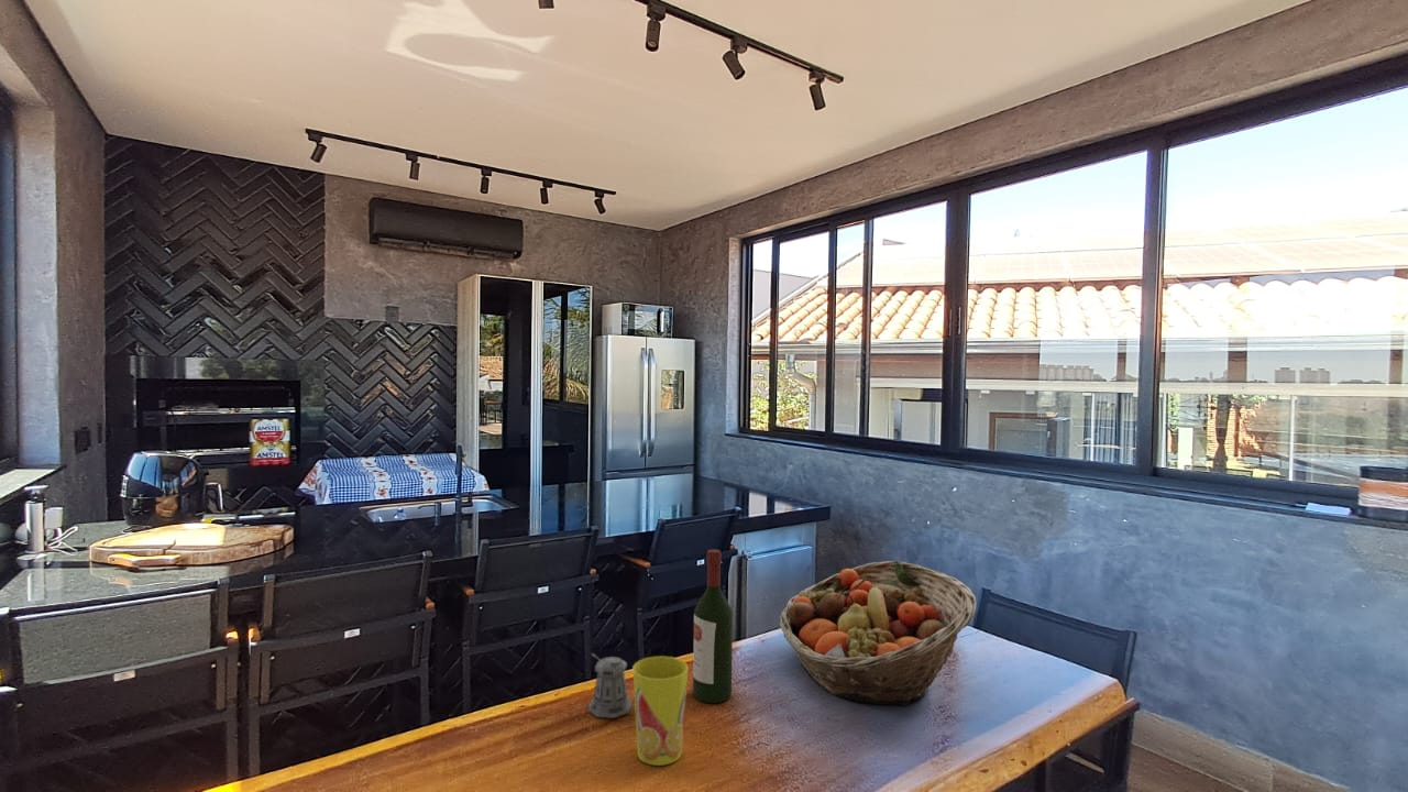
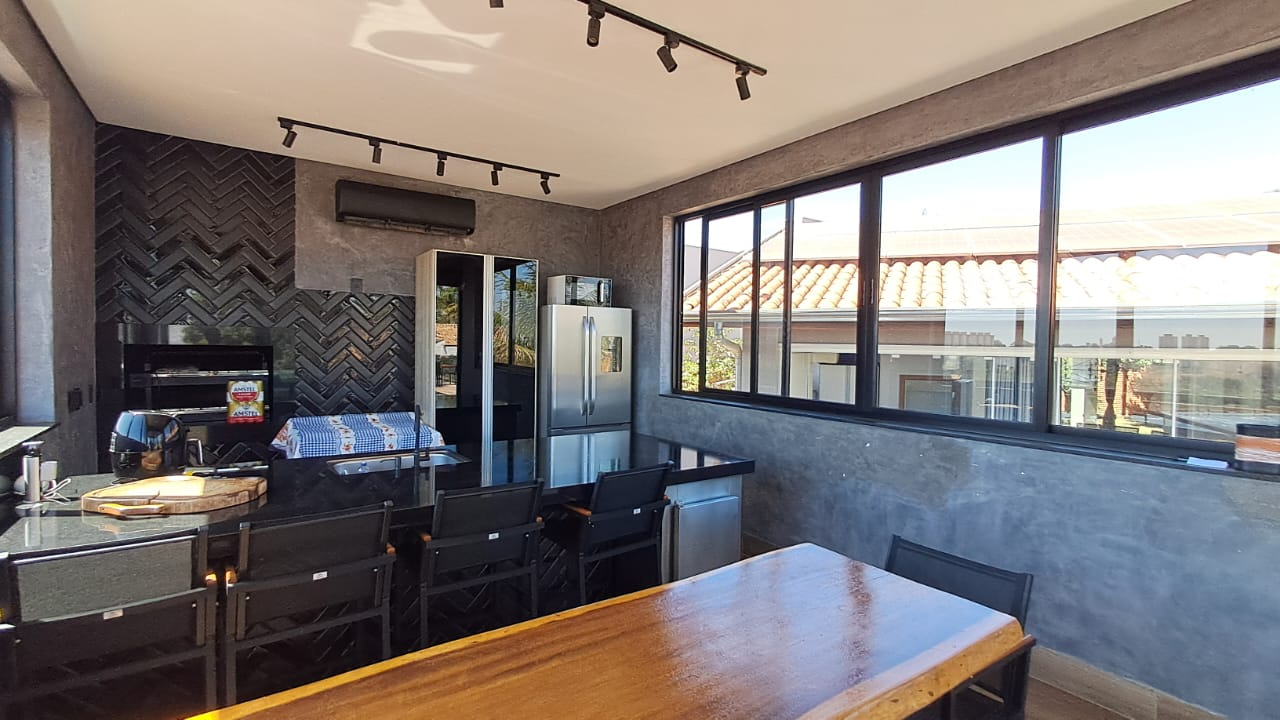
- wine bottle [692,549,734,704]
- cup [631,656,690,767]
- fruit basket [778,560,977,707]
- pepper shaker [587,652,632,719]
